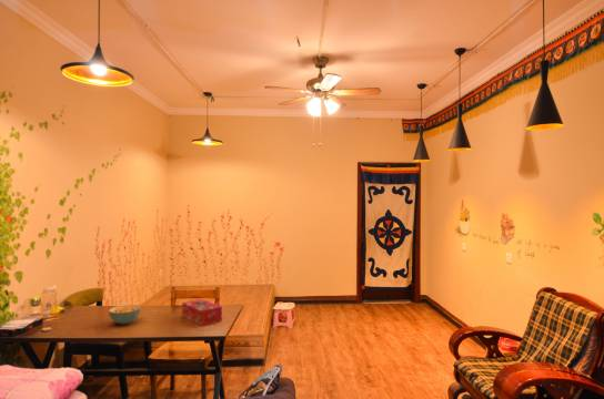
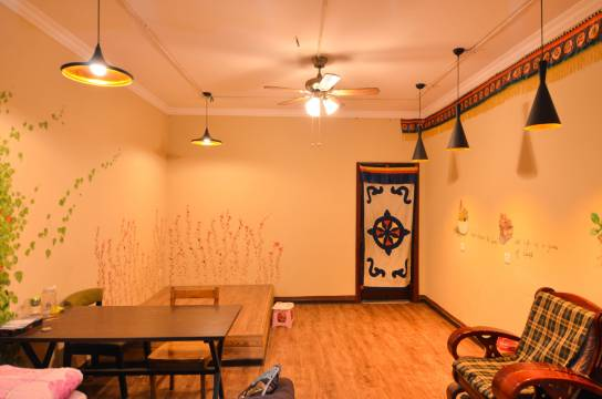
- tissue box [181,298,223,327]
- cereal bowl [108,304,142,326]
